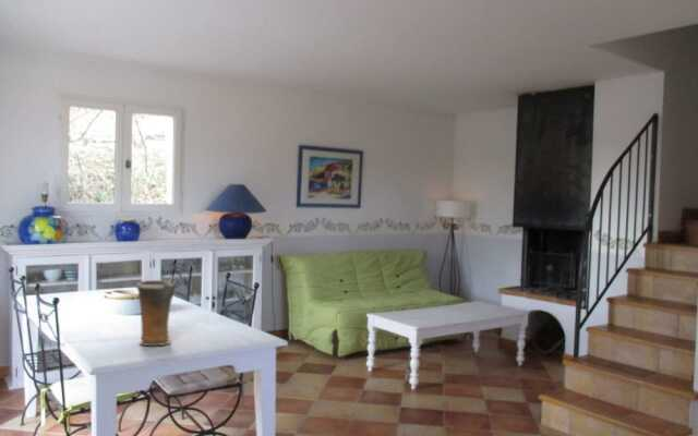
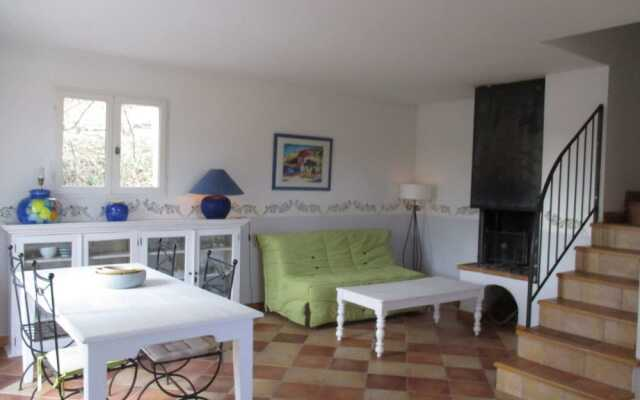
- vase [135,275,180,347]
